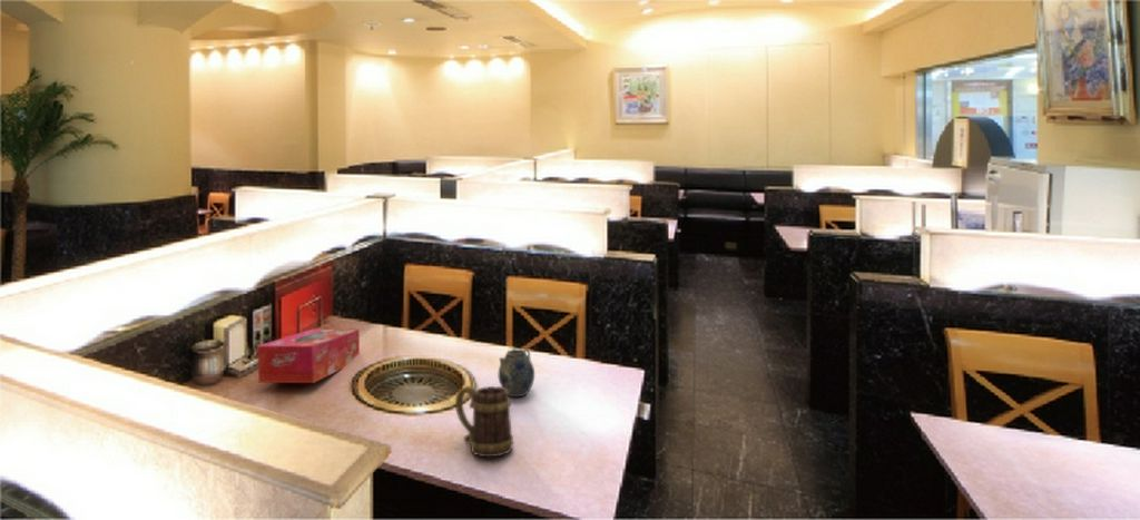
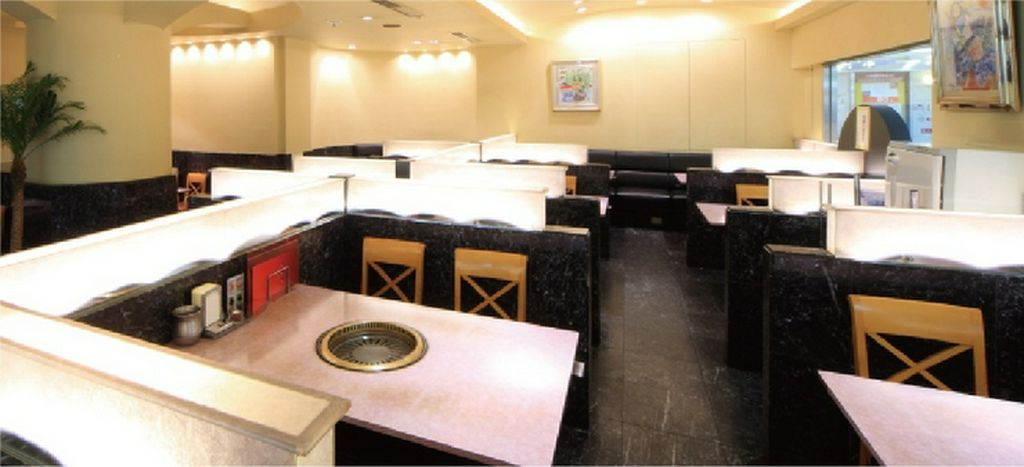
- mug [454,385,514,458]
- teapot [498,347,535,398]
- tissue box [256,328,361,384]
